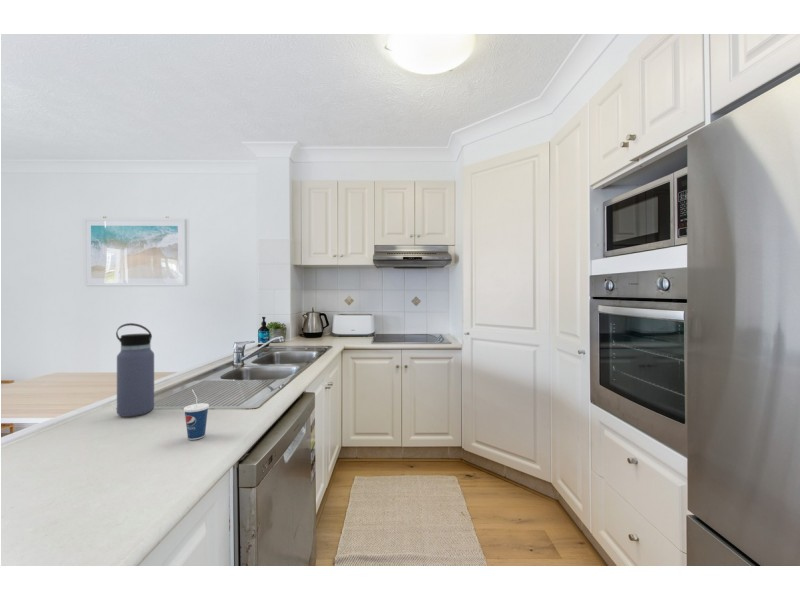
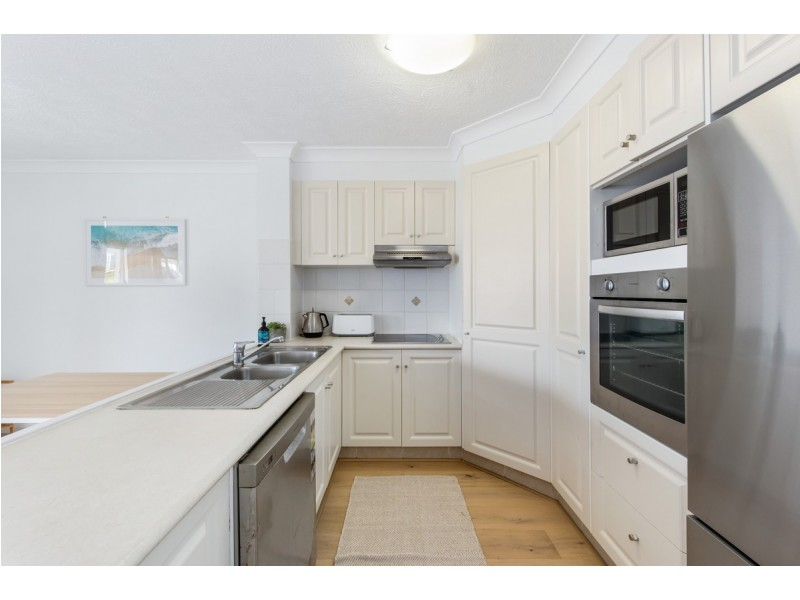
- water bottle [115,322,155,418]
- cup [182,388,210,441]
